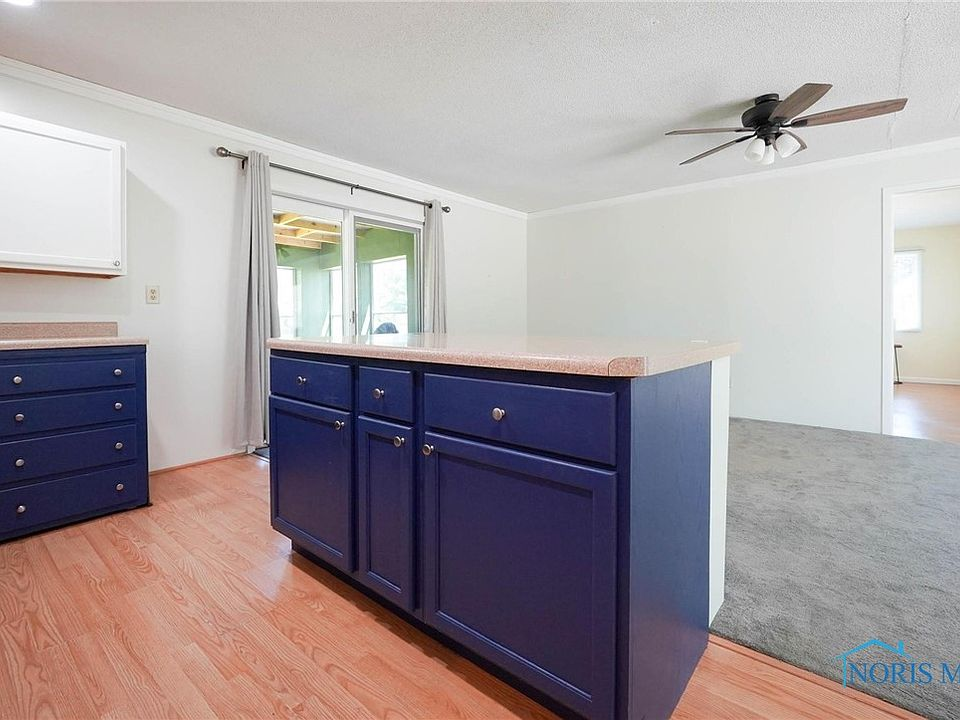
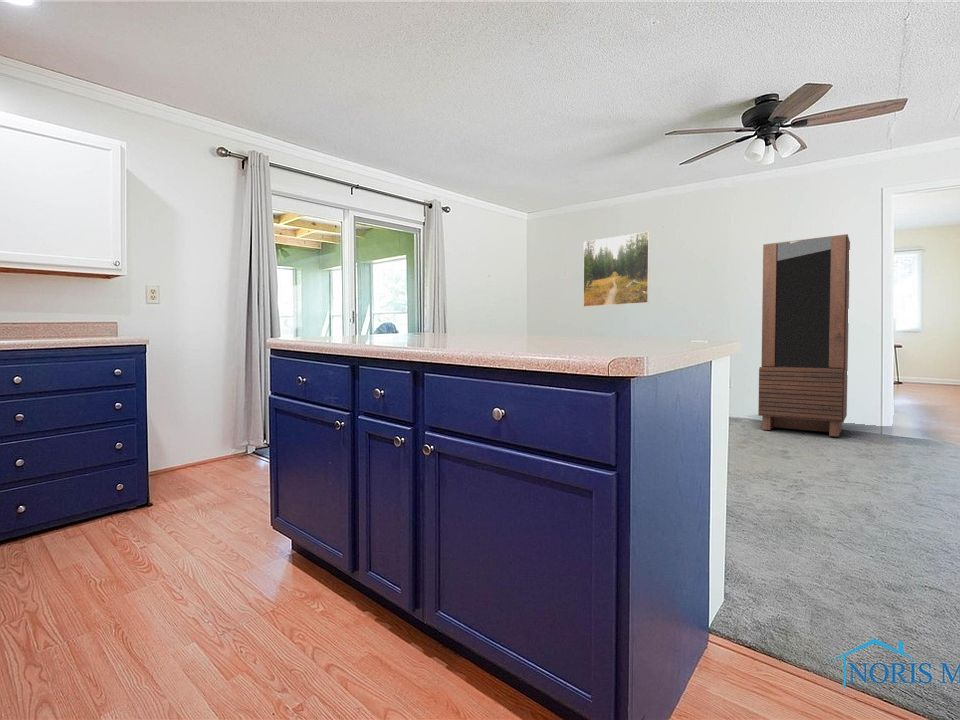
+ bookcase [757,233,851,438]
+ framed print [582,231,651,308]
